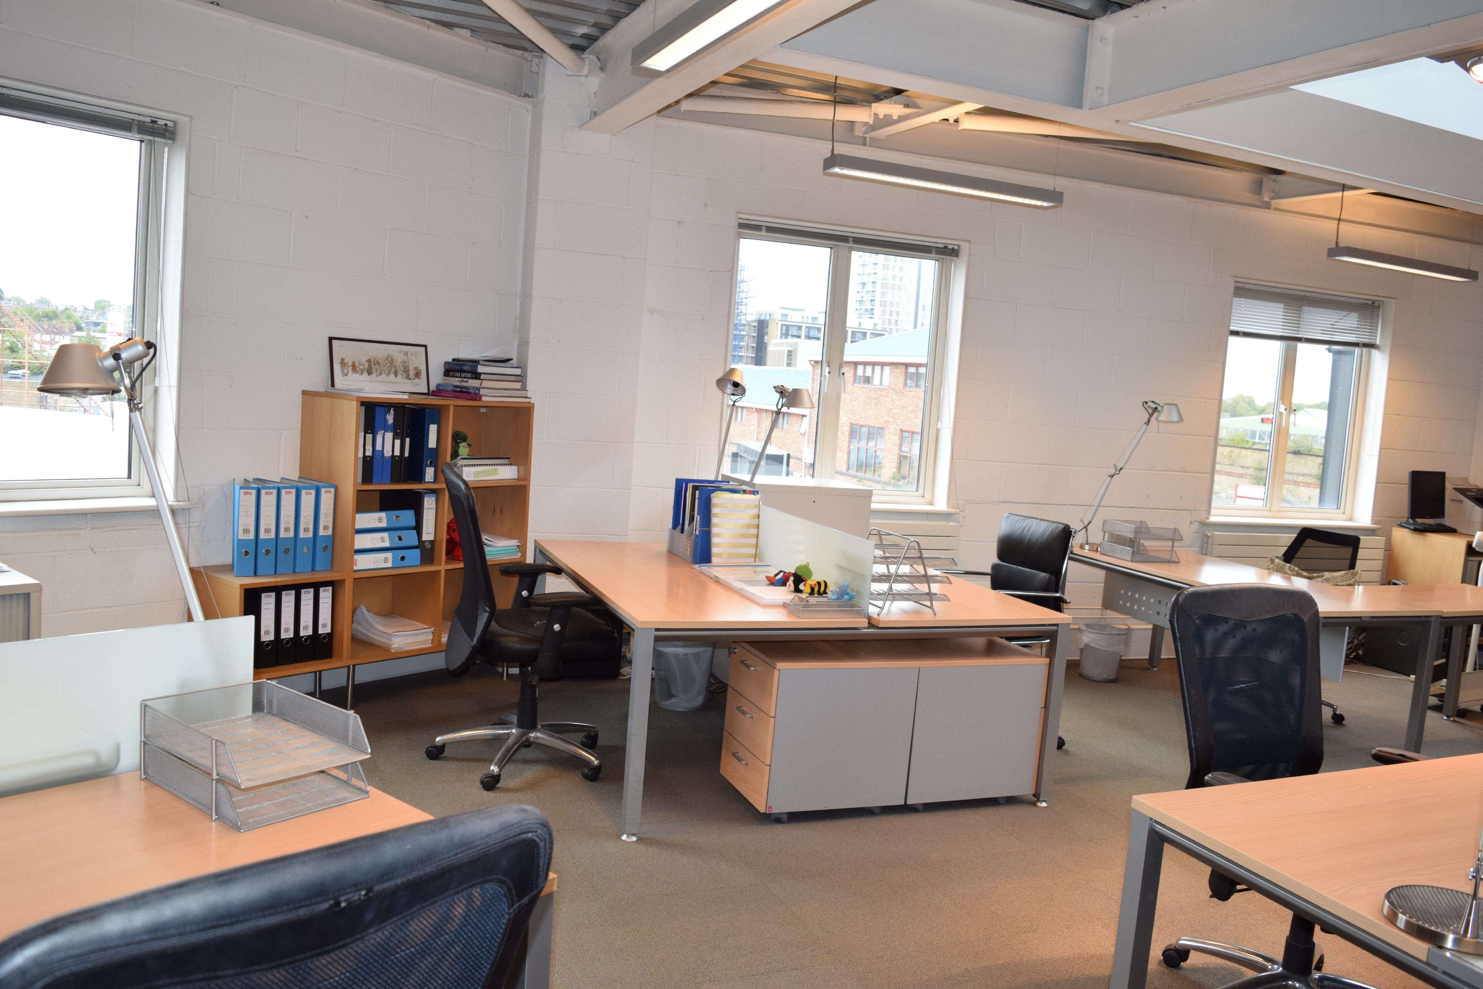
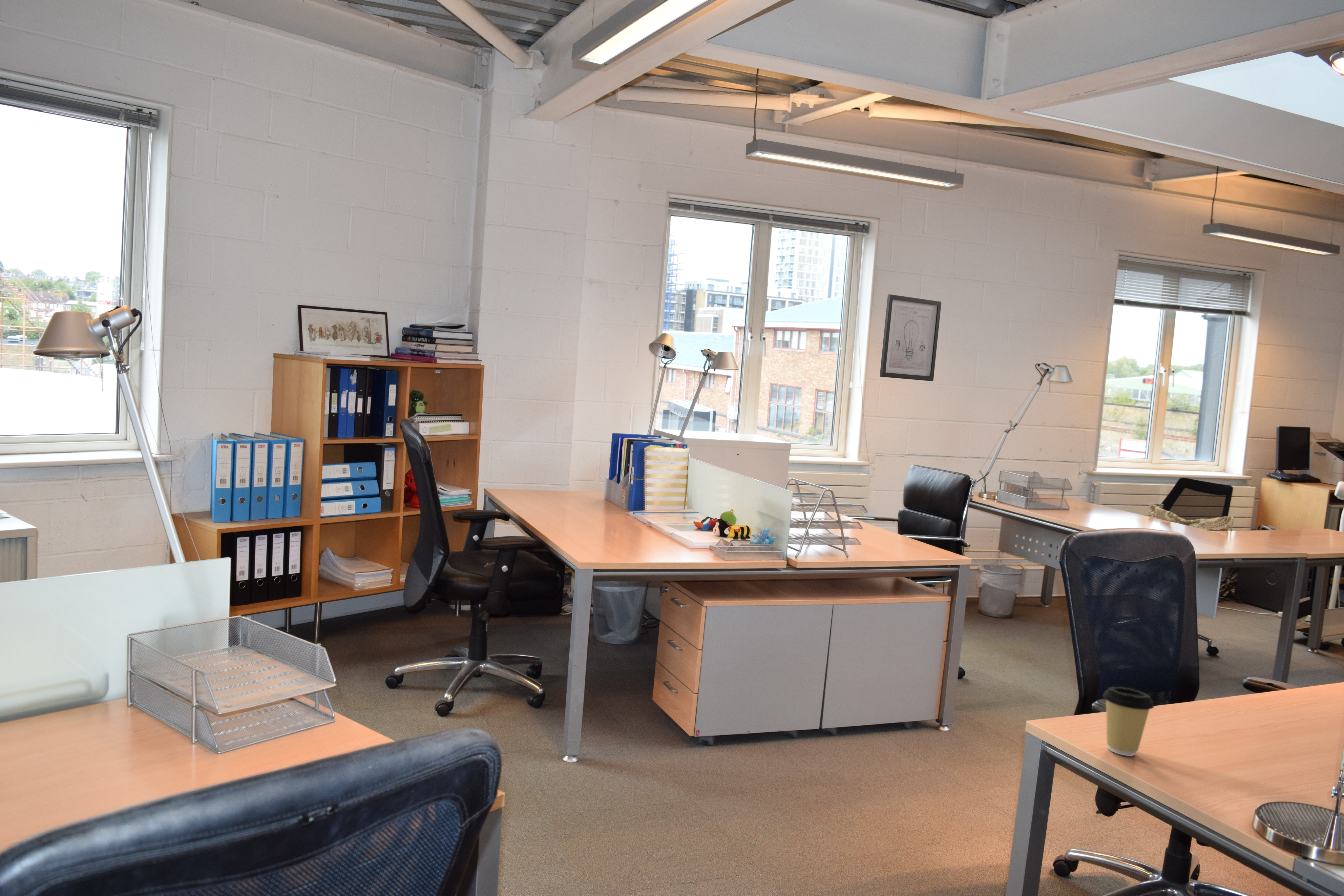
+ wall art [879,294,942,382]
+ coffee cup [1102,686,1154,756]
